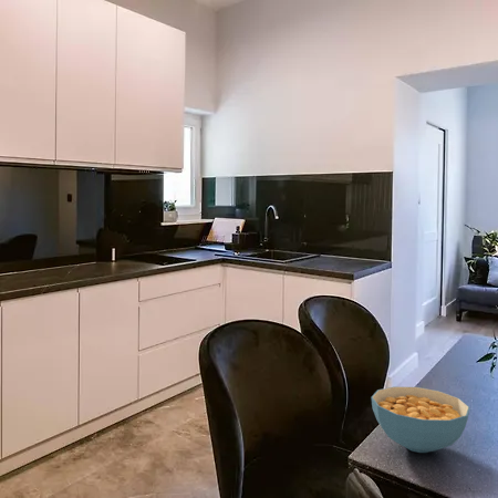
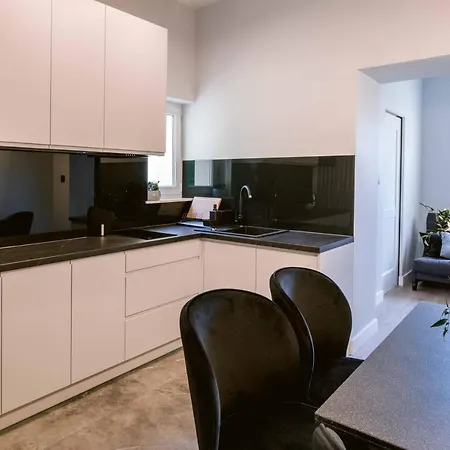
- cereal bowl [371,385,471,454]
